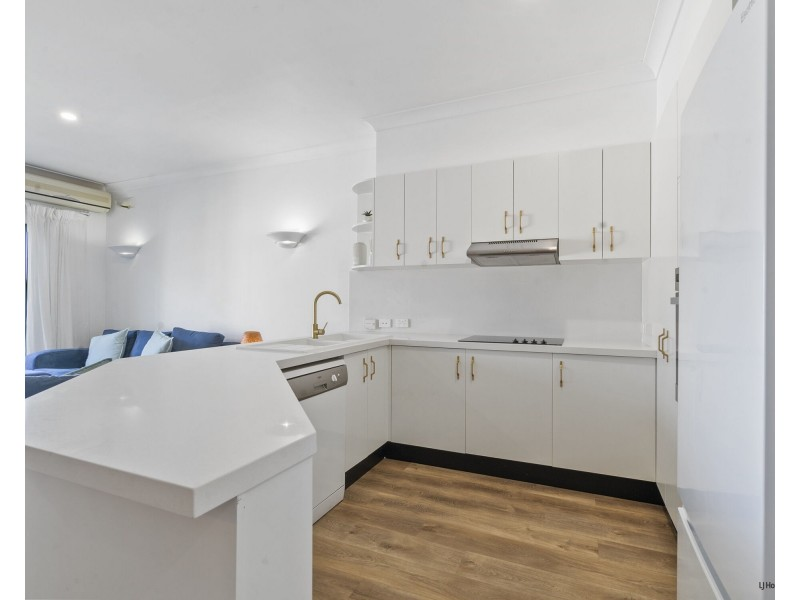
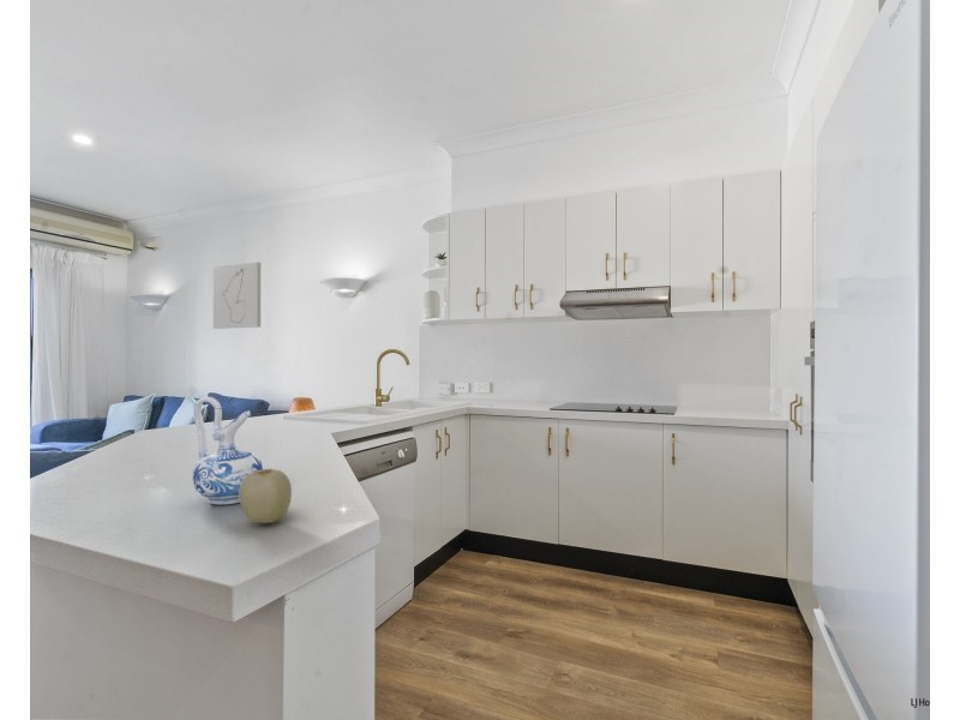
+ ceramic pitcher [192,396,264,505]
+ wall art [212,262,262,330]
+ fruit [239,468,293,524]
